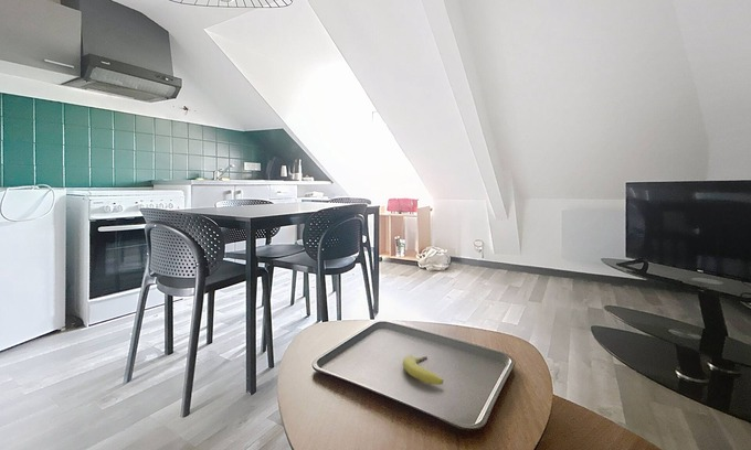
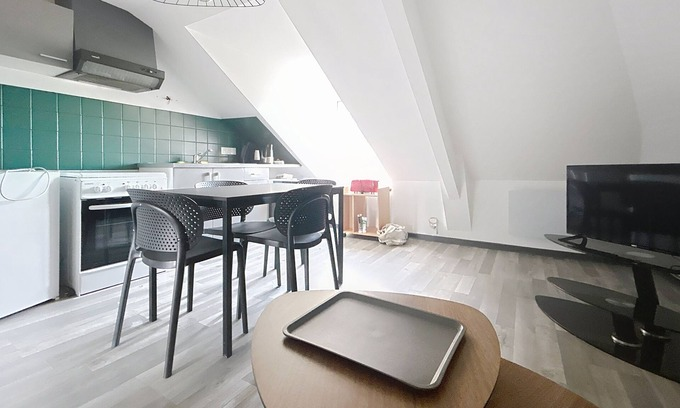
- fruit [402,355,444,386]
